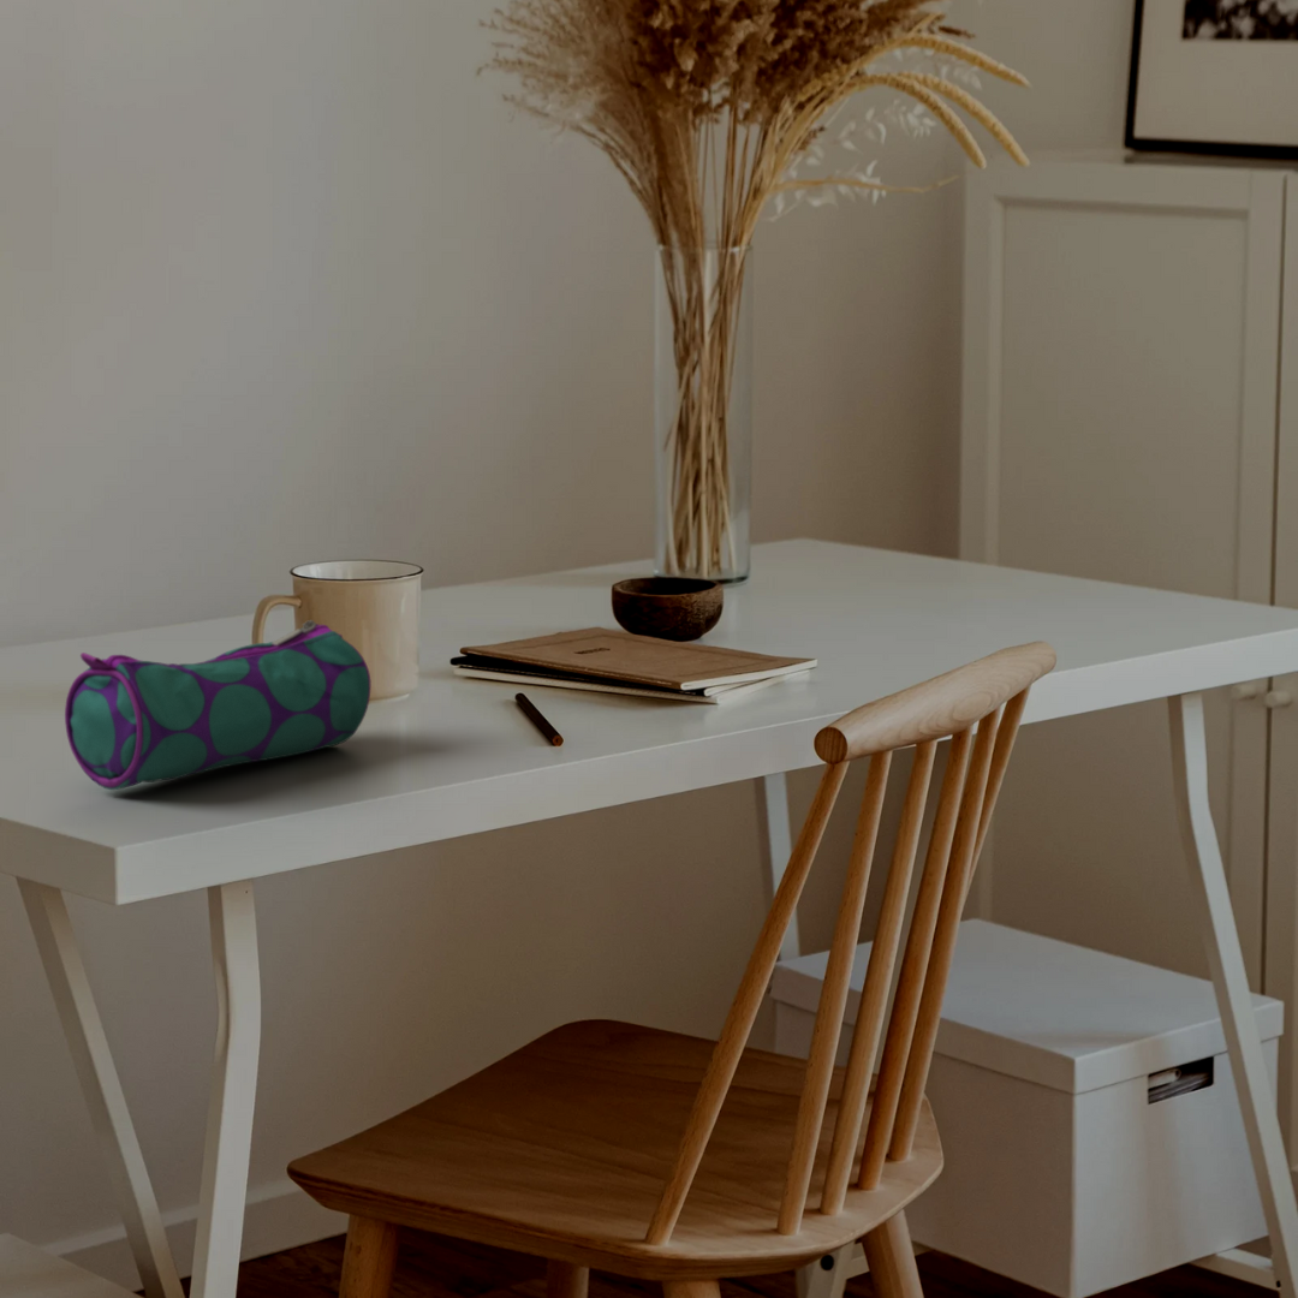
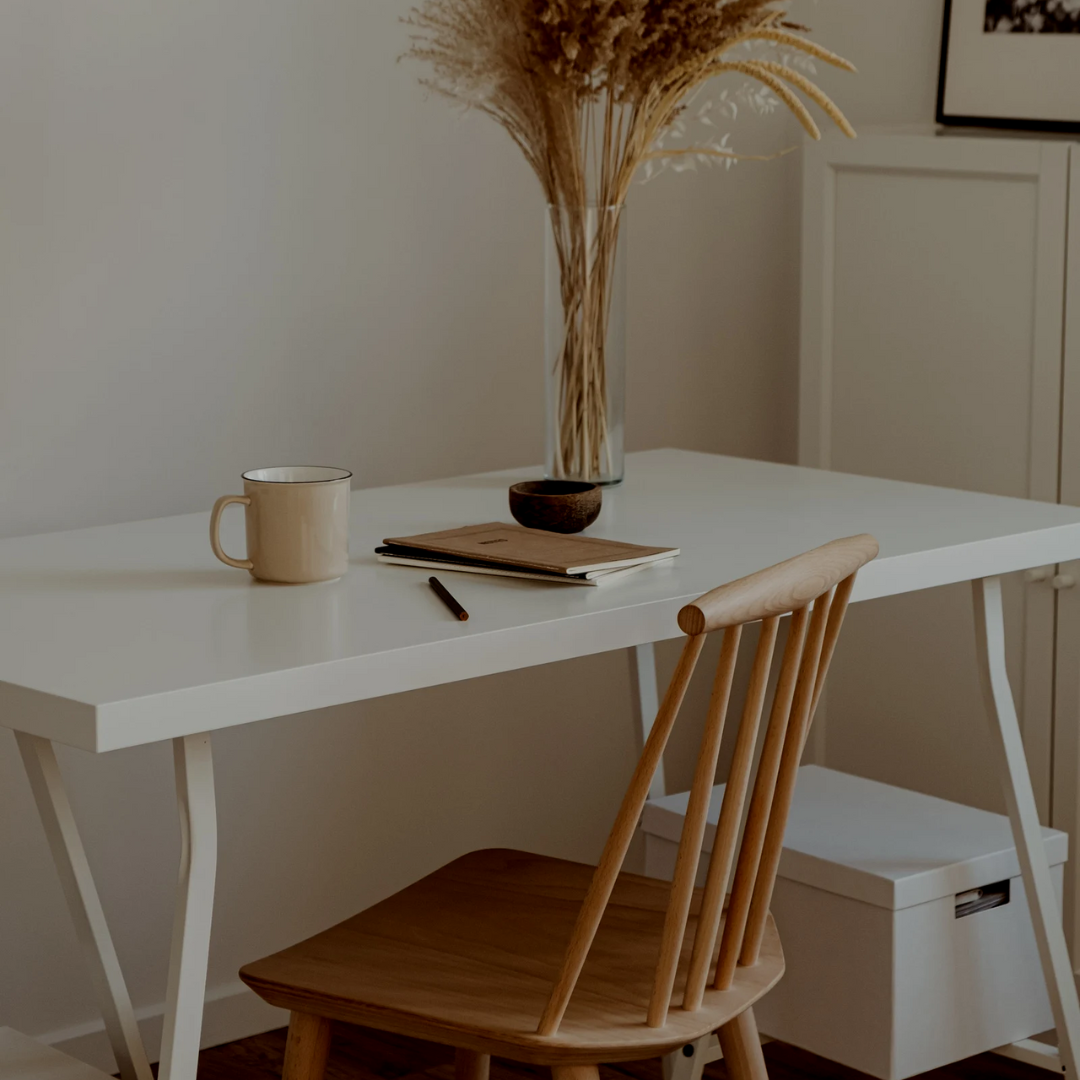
- pencil case [64,619,373,791]
